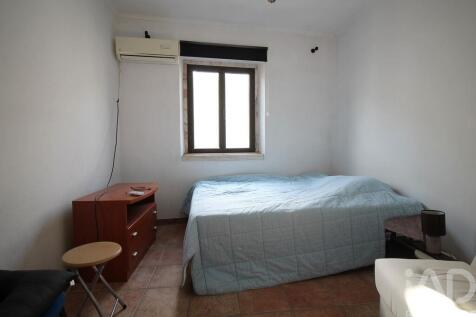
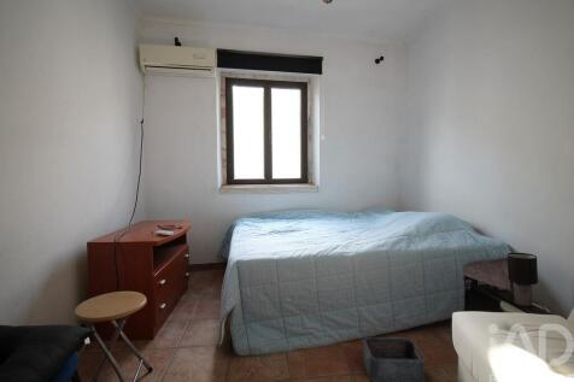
+ storage bin [362,336,427,382]
